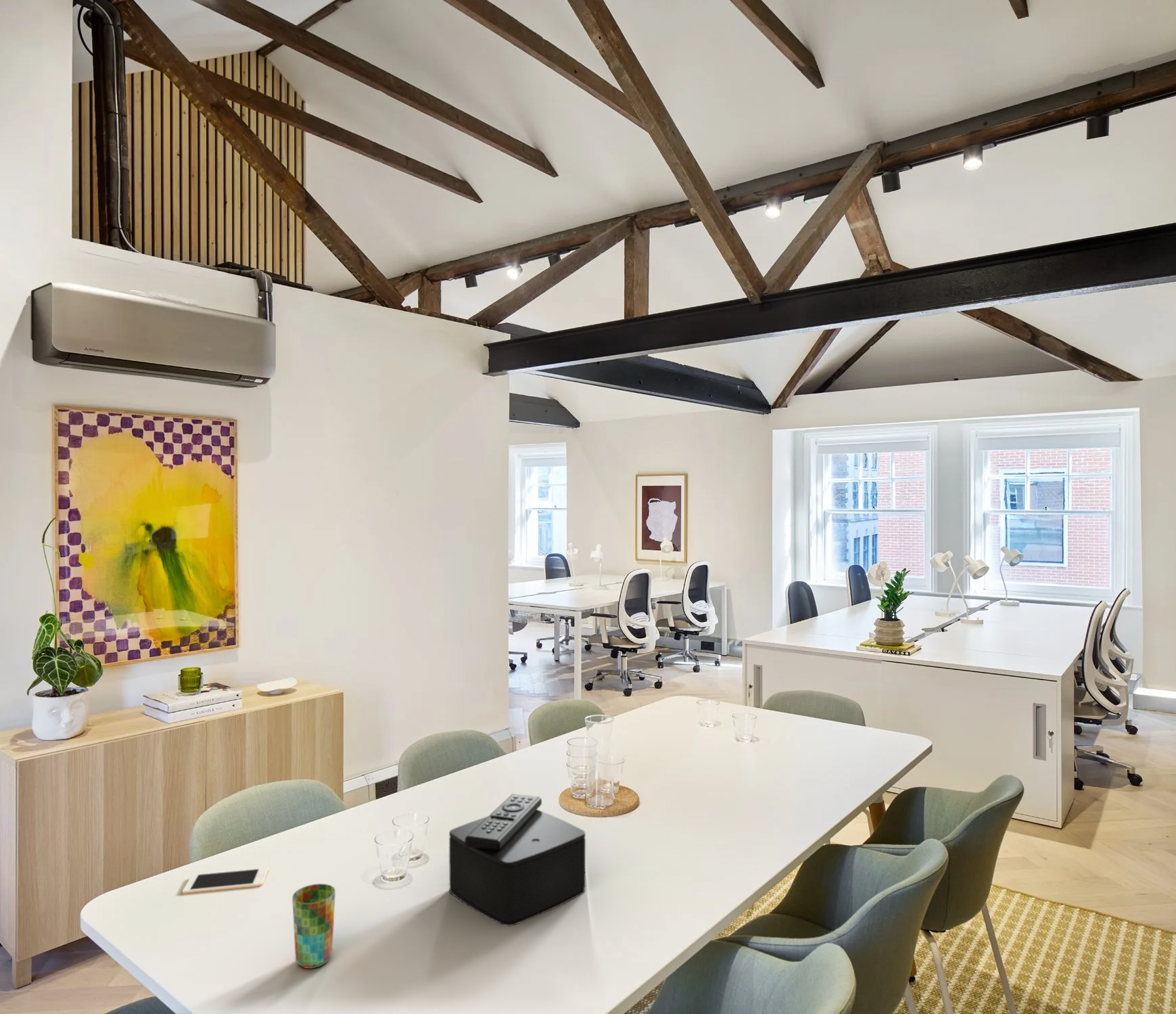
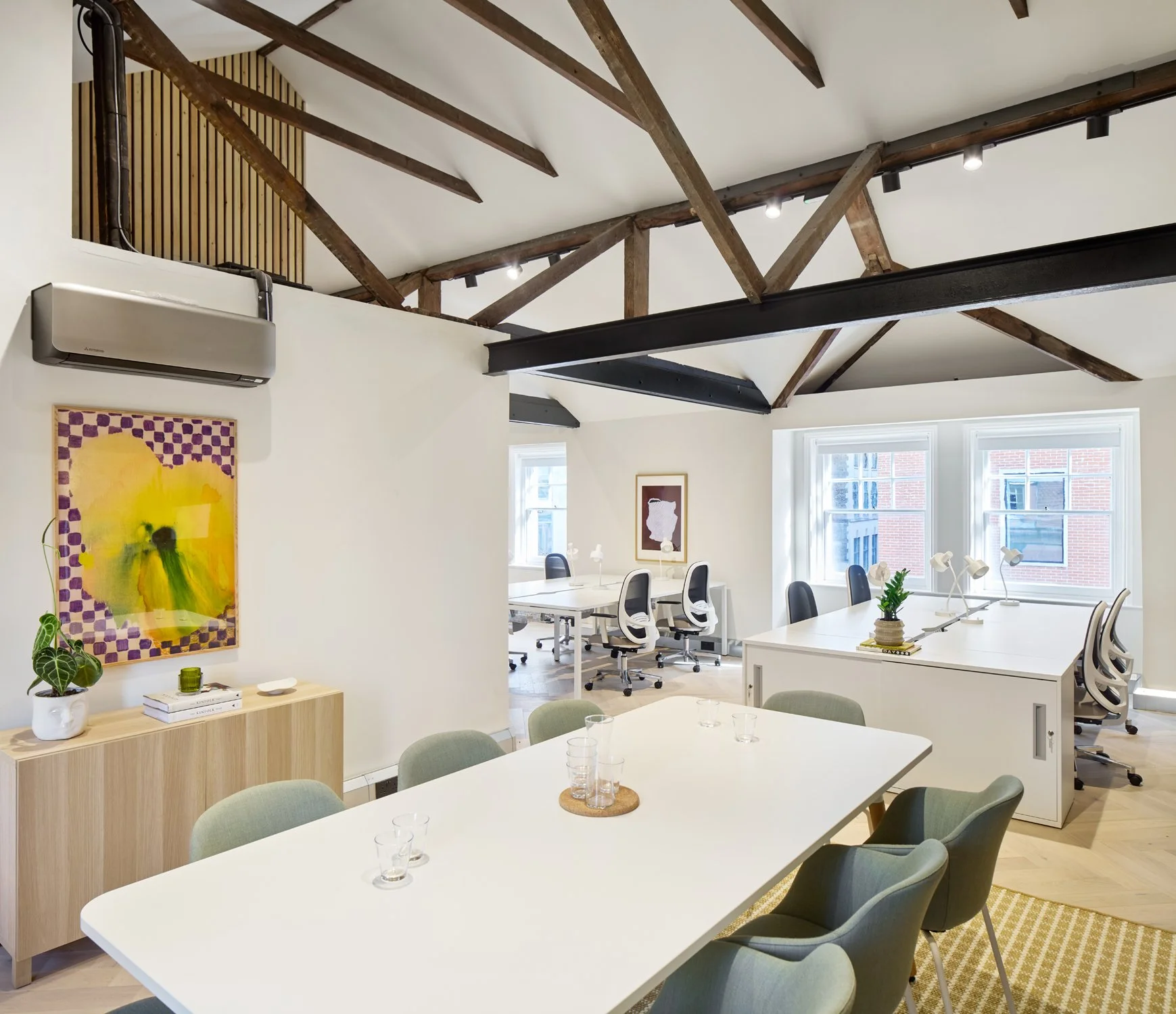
- speaker [448,793,586,927]
- cell phone [182,867,269,894]
- cup [291,883,336,969]
